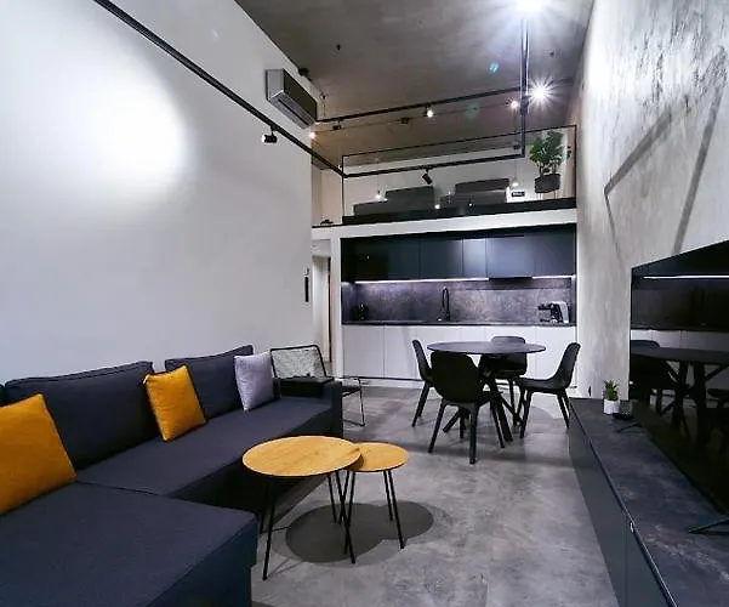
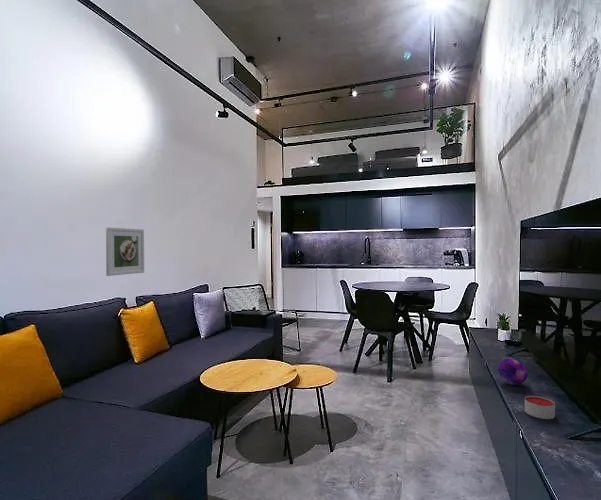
+ candle [524,395,556,420]
+ decorative orb [497,357,529,386]
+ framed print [105,226,145,277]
